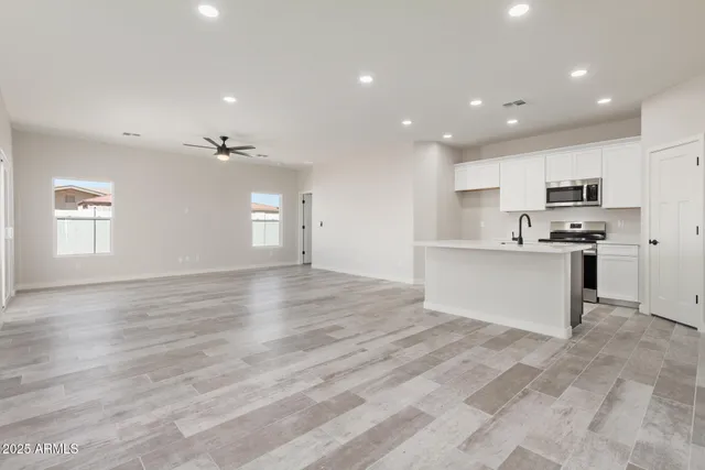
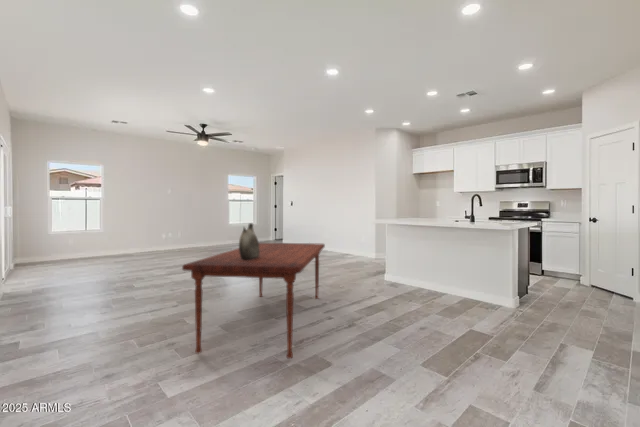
+ ceramic jug [238,222,260,260]
+ dining table [181,242,326,360]
